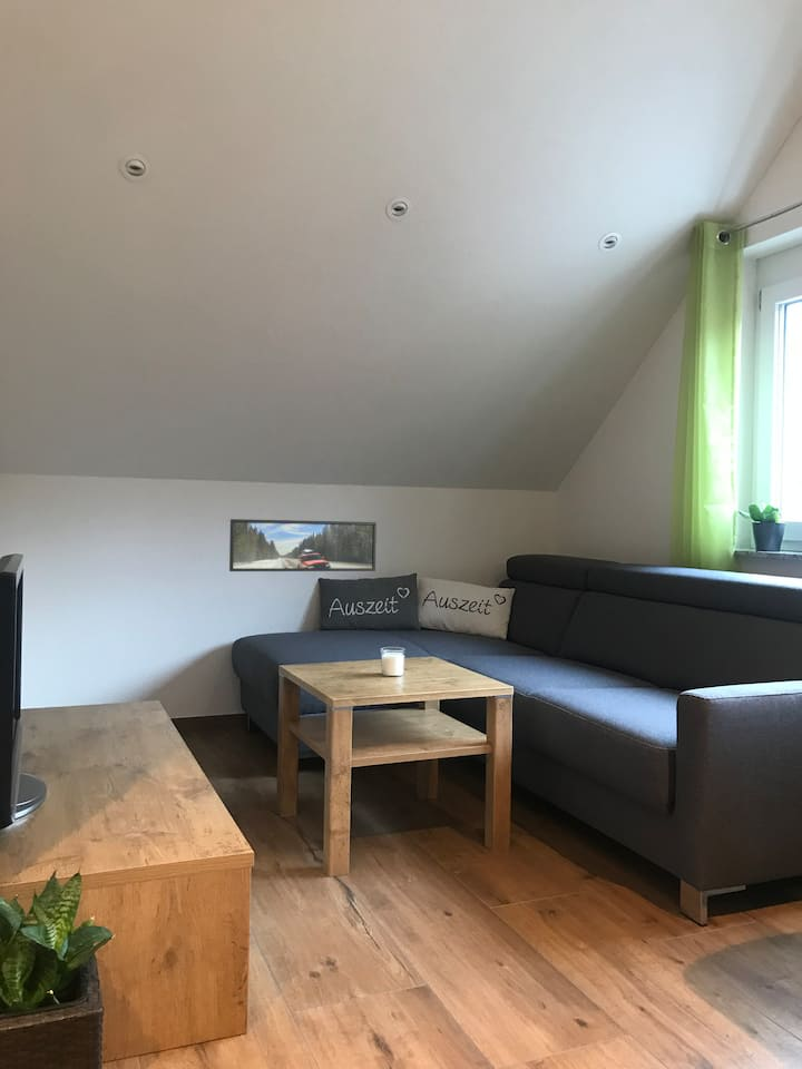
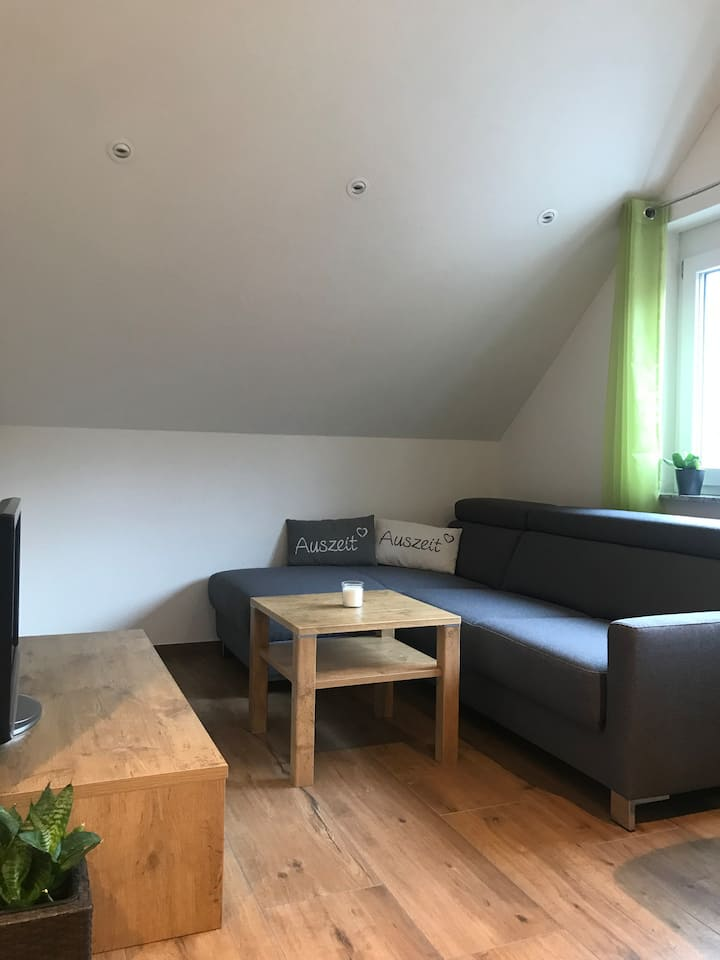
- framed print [228,518,378,572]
